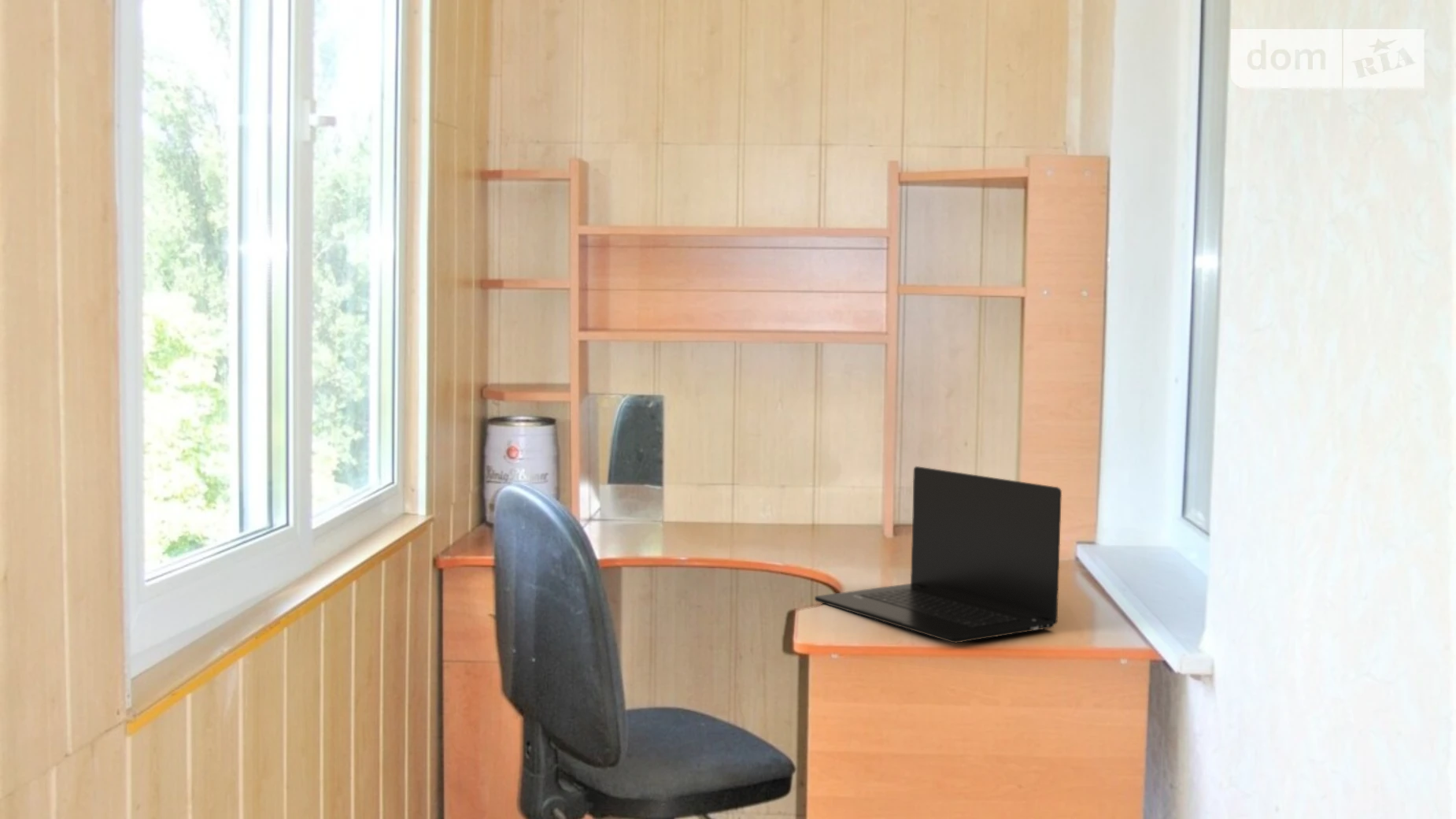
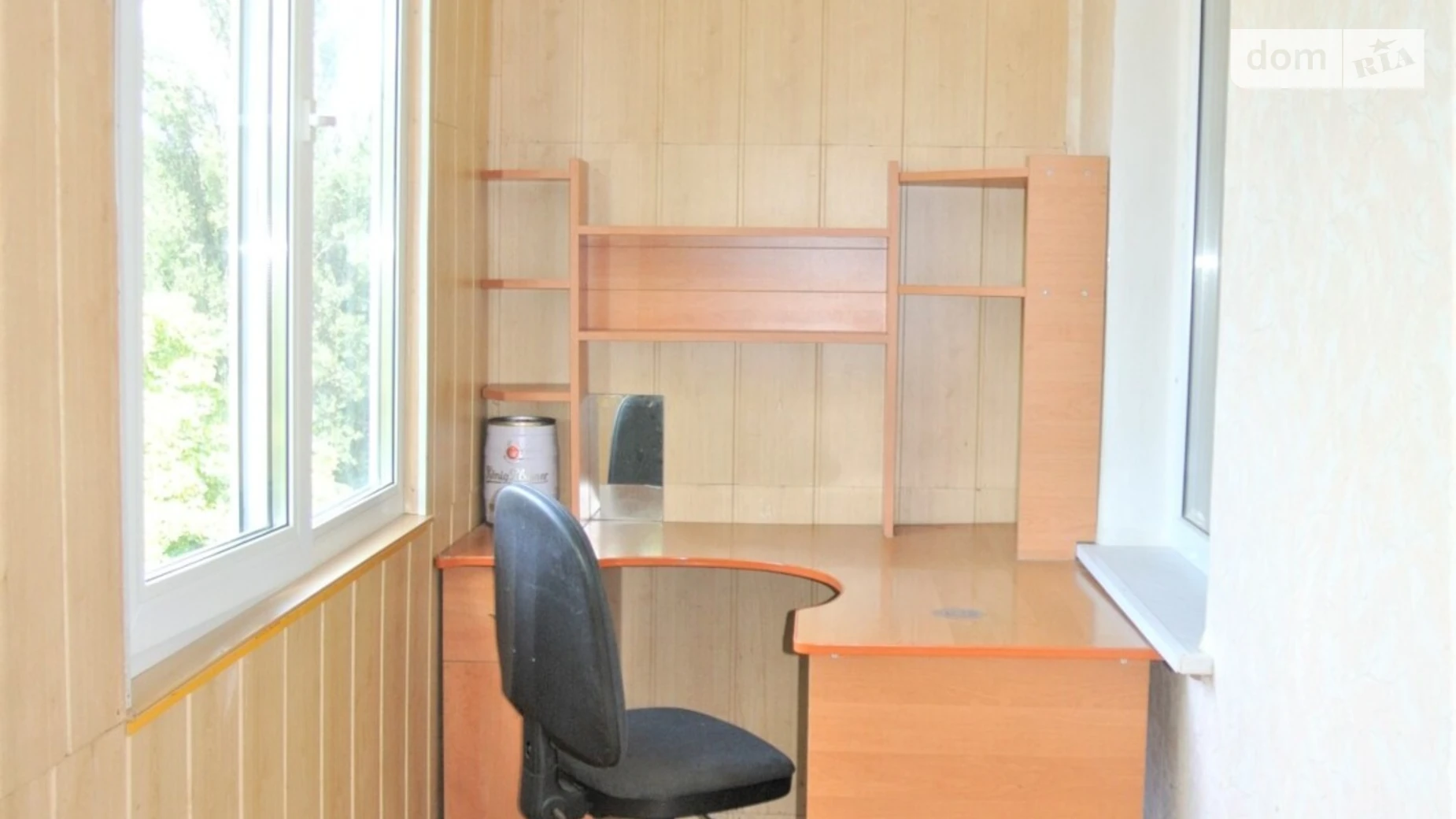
- laptop [814,465,1062,644]
